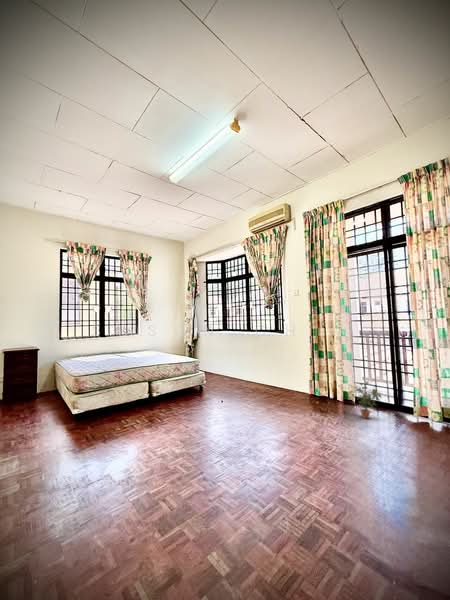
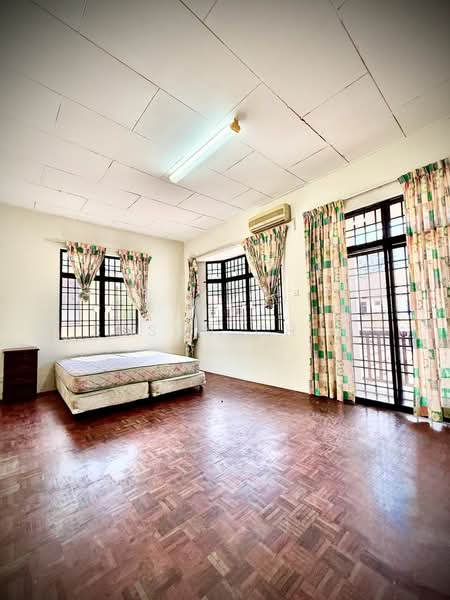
- potted plant [349,380,383,419]
